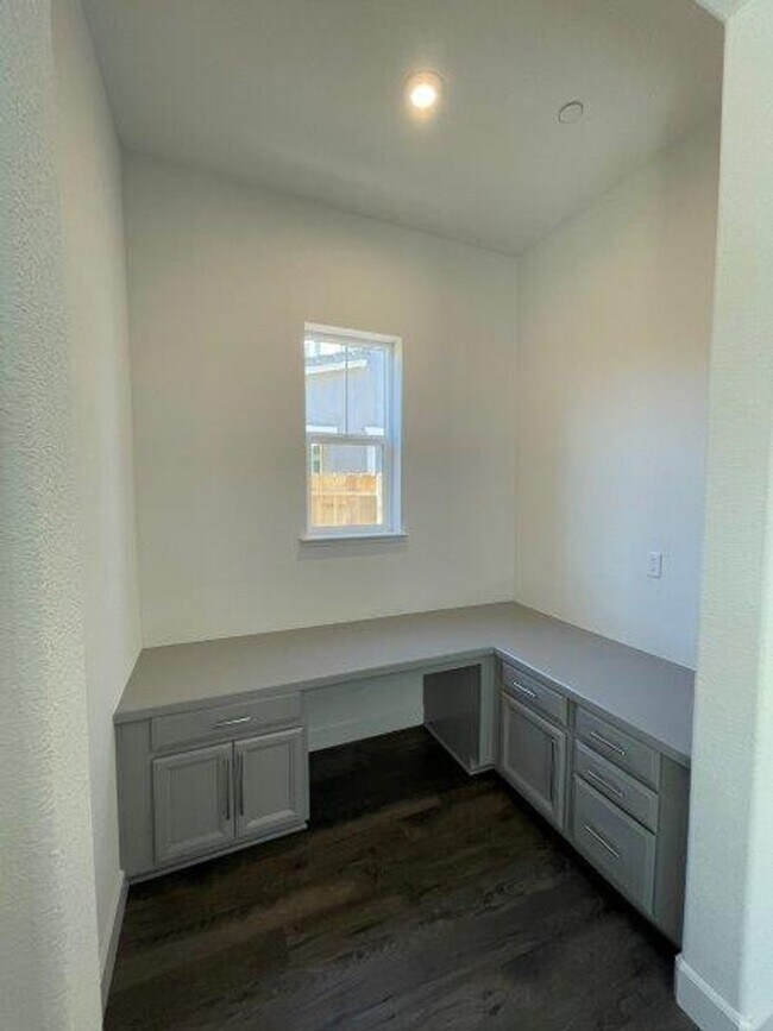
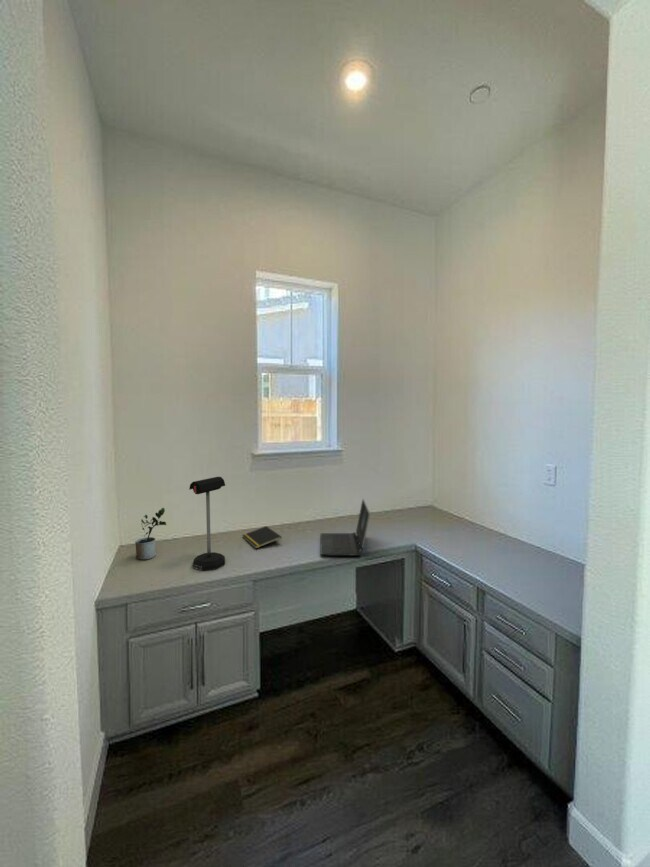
+ mailbox [188,476,226,571]
+ potted plant [134,507,167,561]
+ notepad [241,525,283,549]
+ laptop [320,498,371,557]
